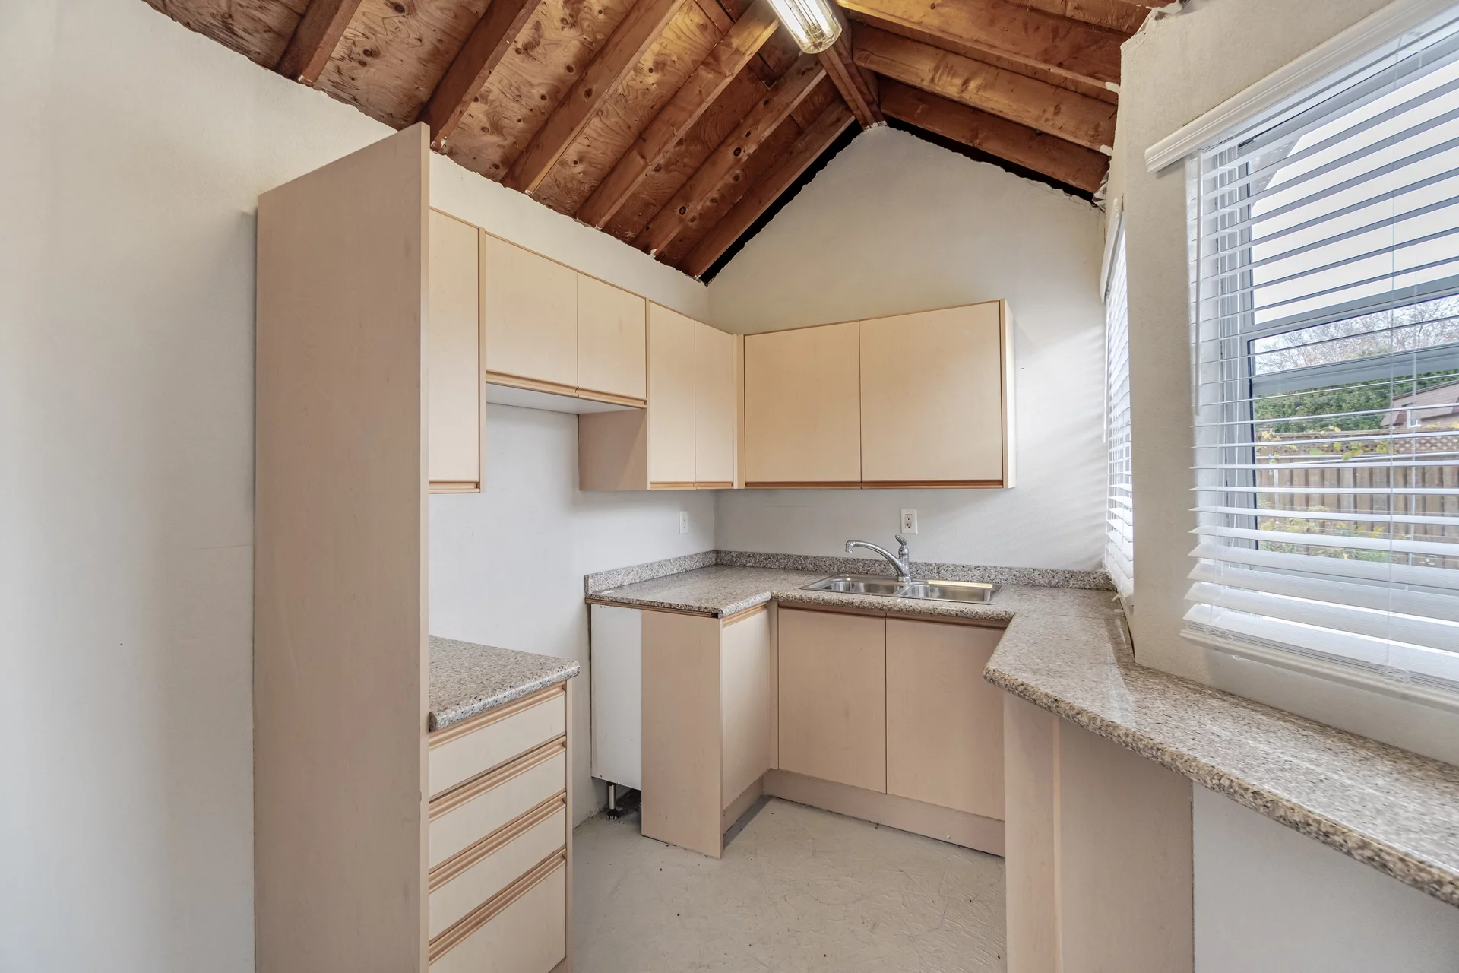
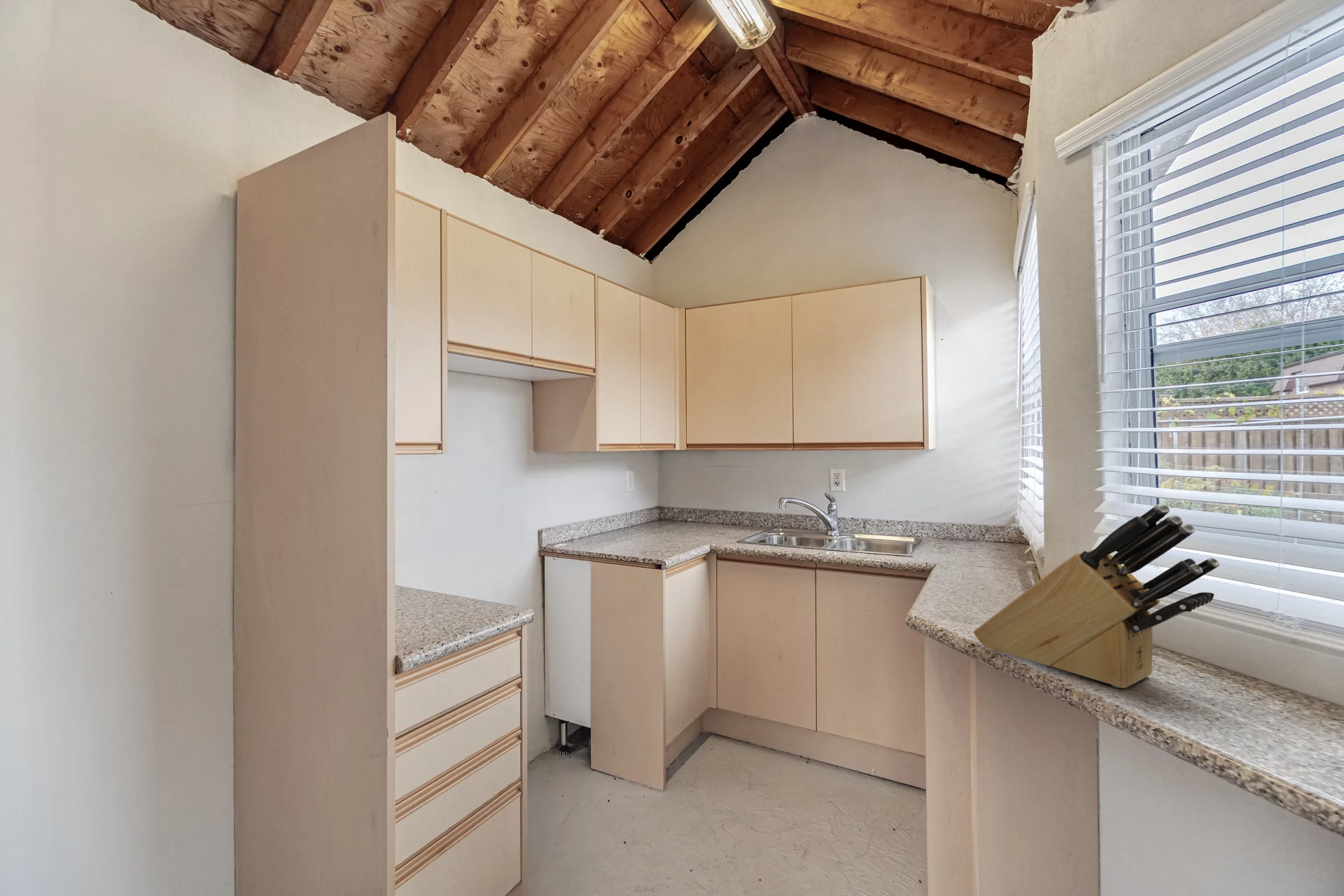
+ knife block [973,503,1220,689]
